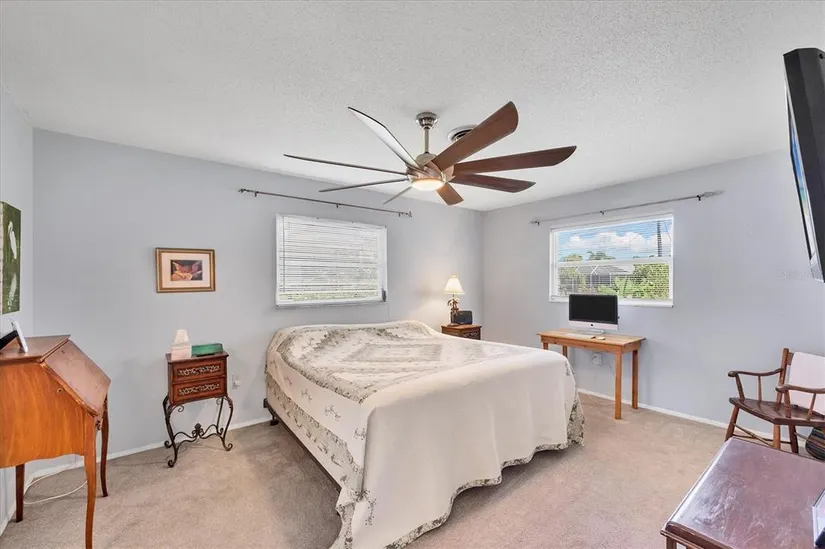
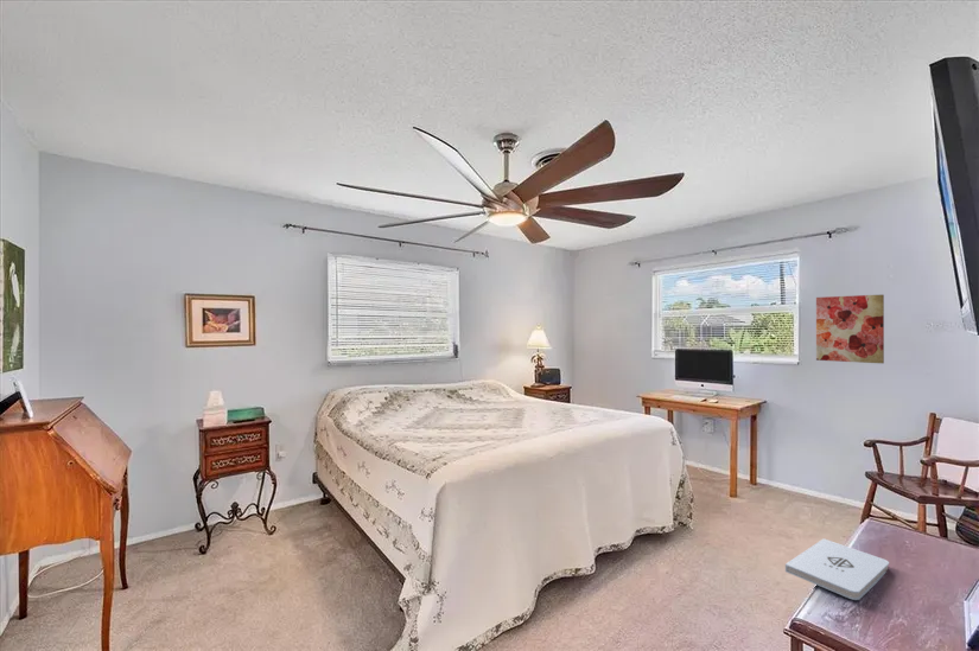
+ notepad [784,537,890,601]
+ wall art [815,293,885,365]
